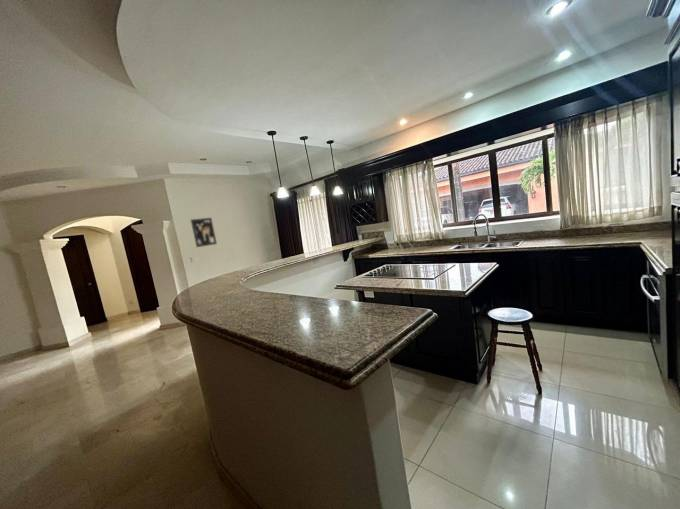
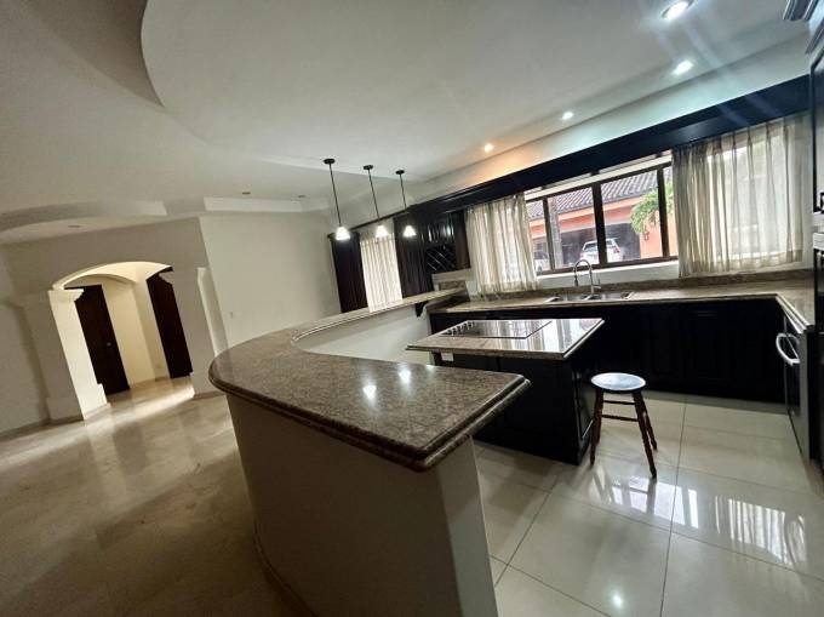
- wall art [190,217,218,248]
